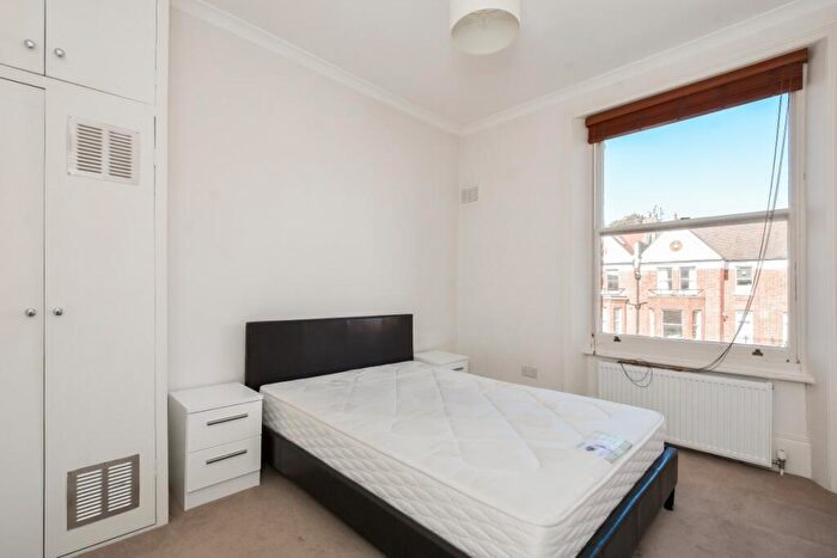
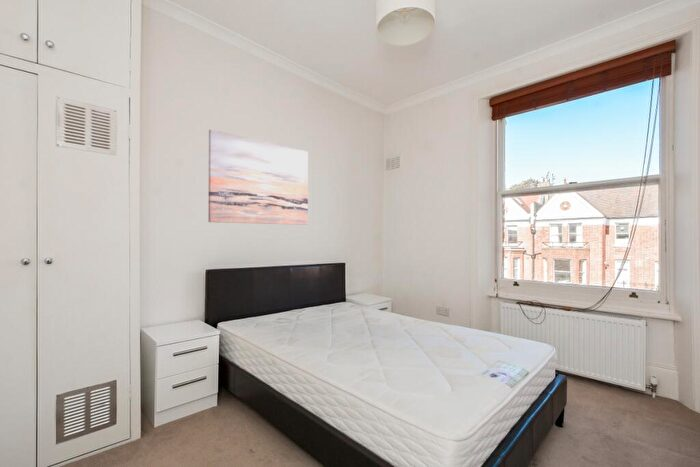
+ wall art [207,128,309,226]
